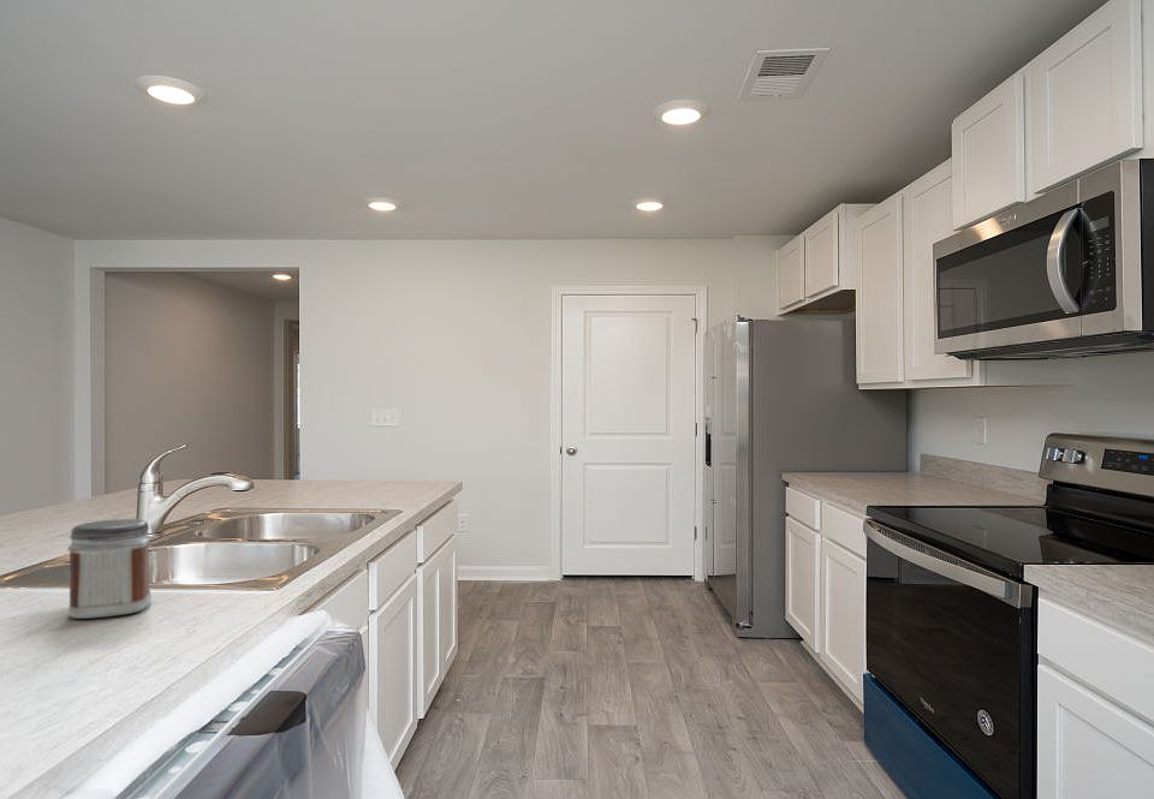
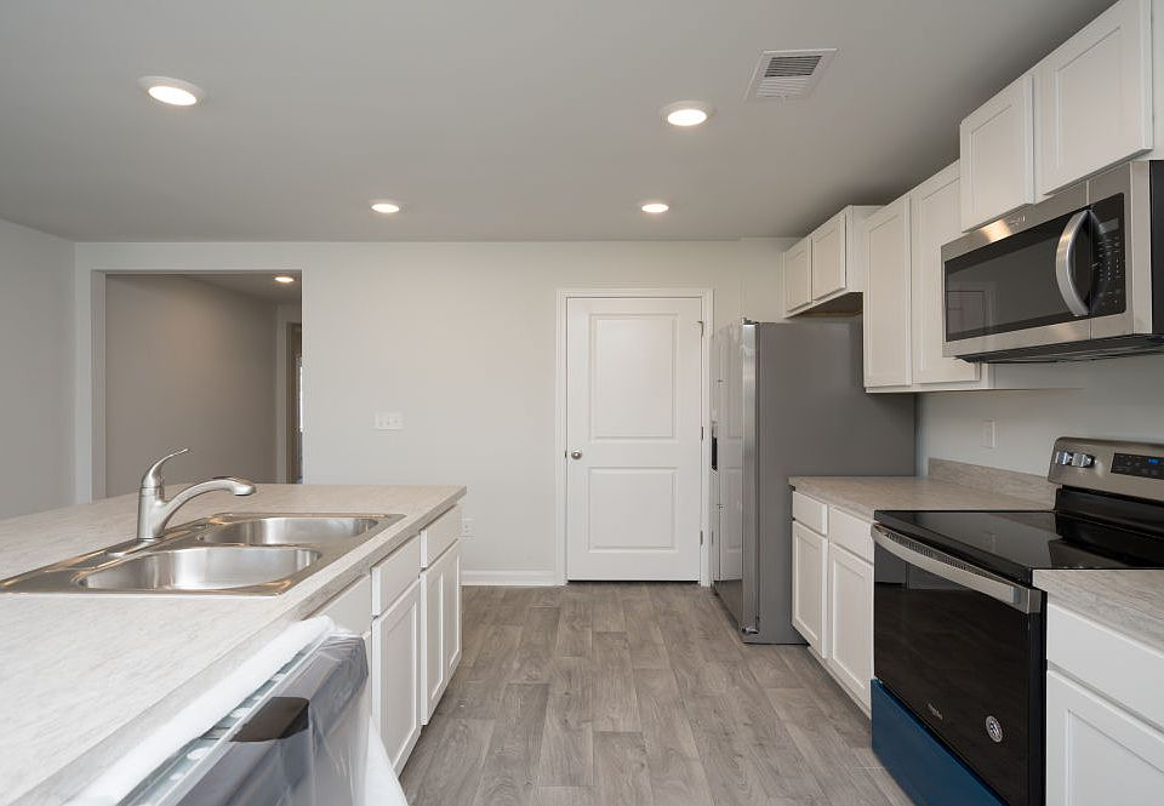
- jar [66,518,153,620]
